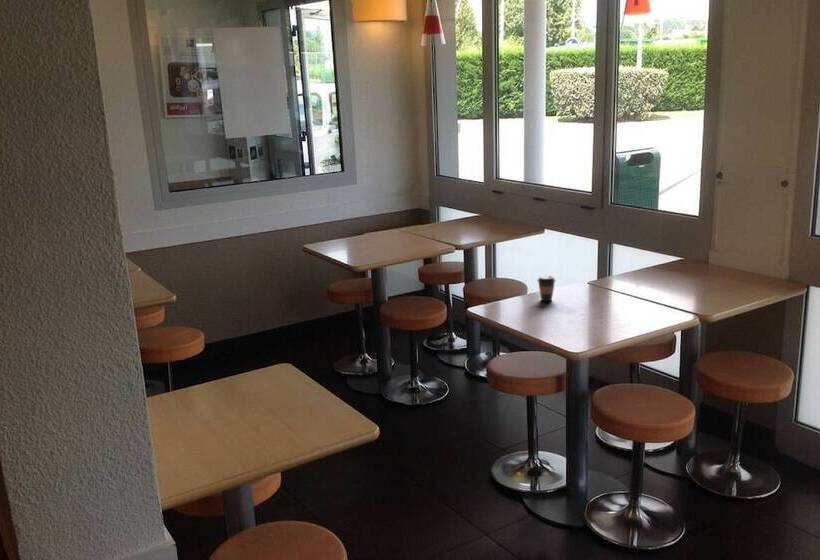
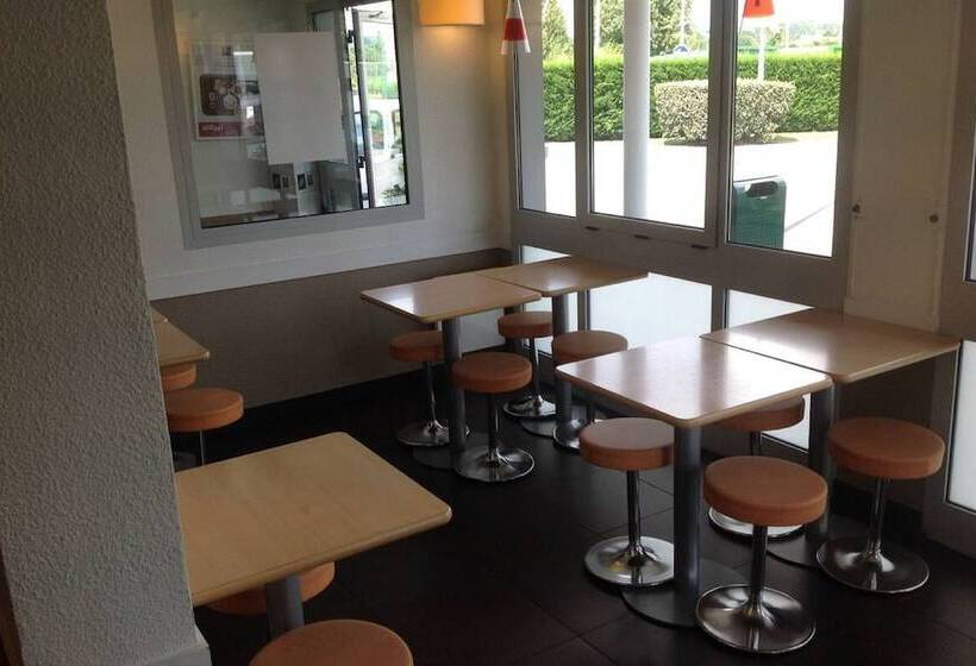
- coffee cup [536,275,557,302]
